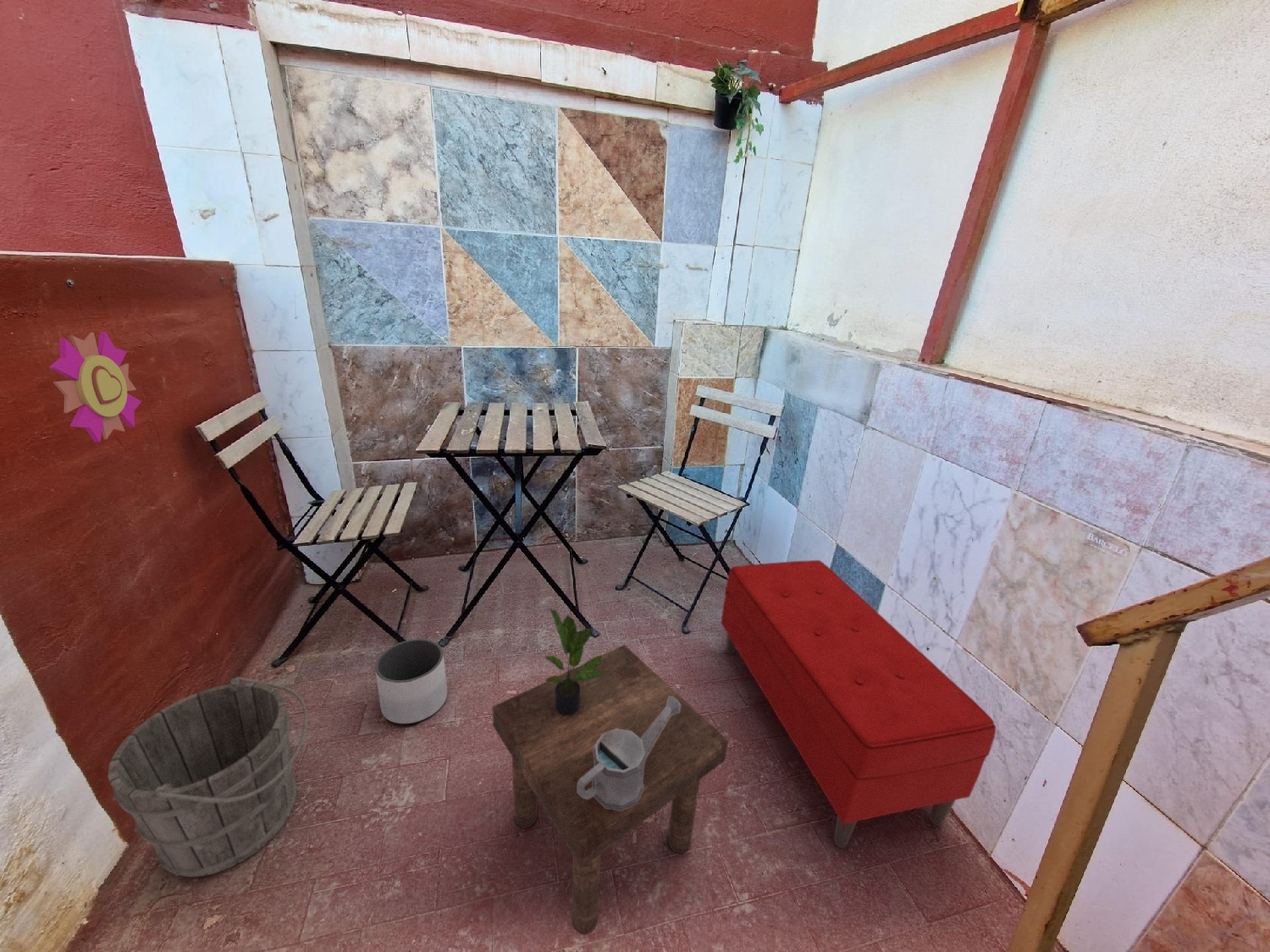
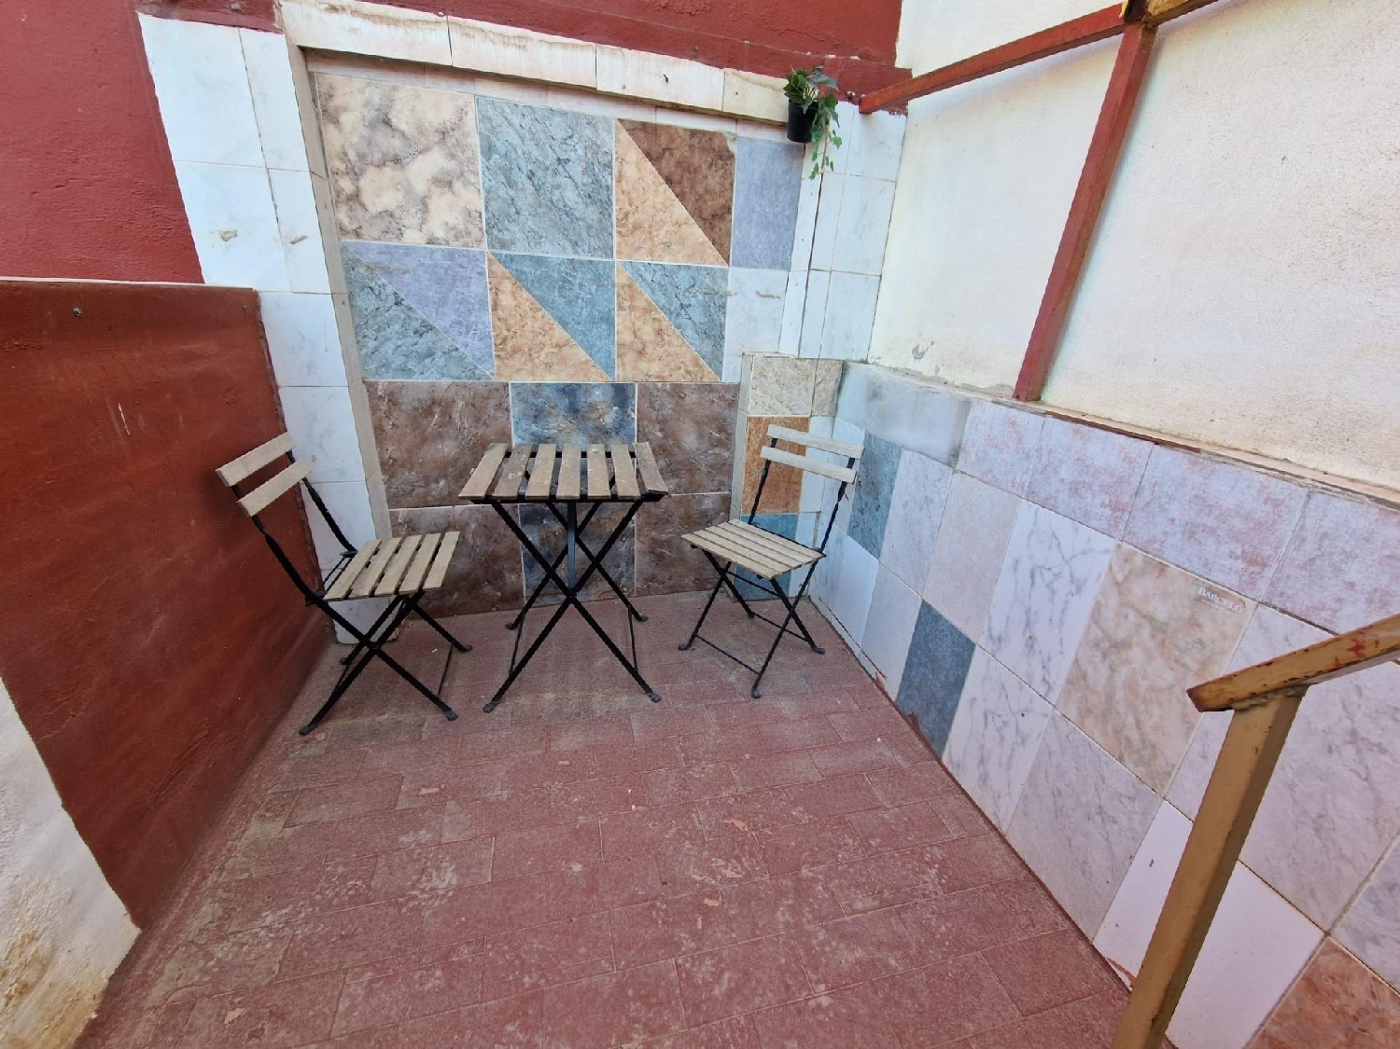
- stool [491,644,729,936]
- watering can [577,696,681,811]
- planter [374,638,448,724]
- bucket [108,676,308,878]
- wall ornament [48,331,142,443]
- bench [721,559,997,849]
- potted plant [543,608,605,716]
